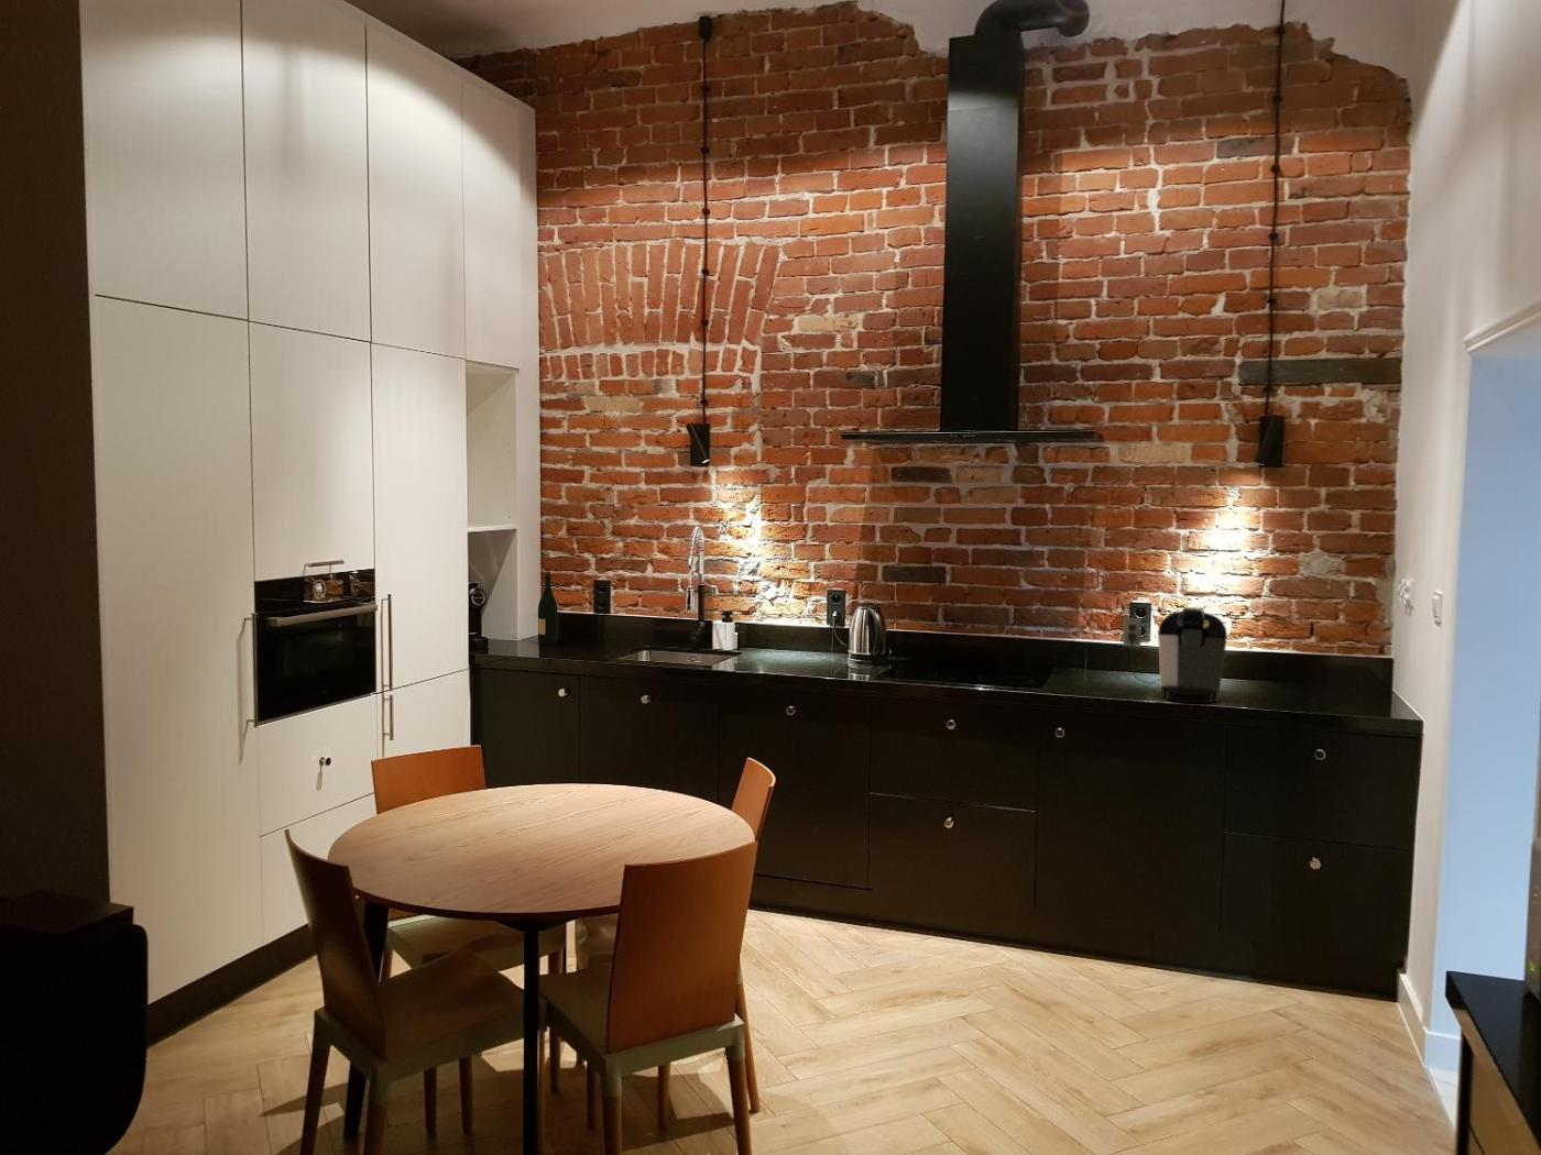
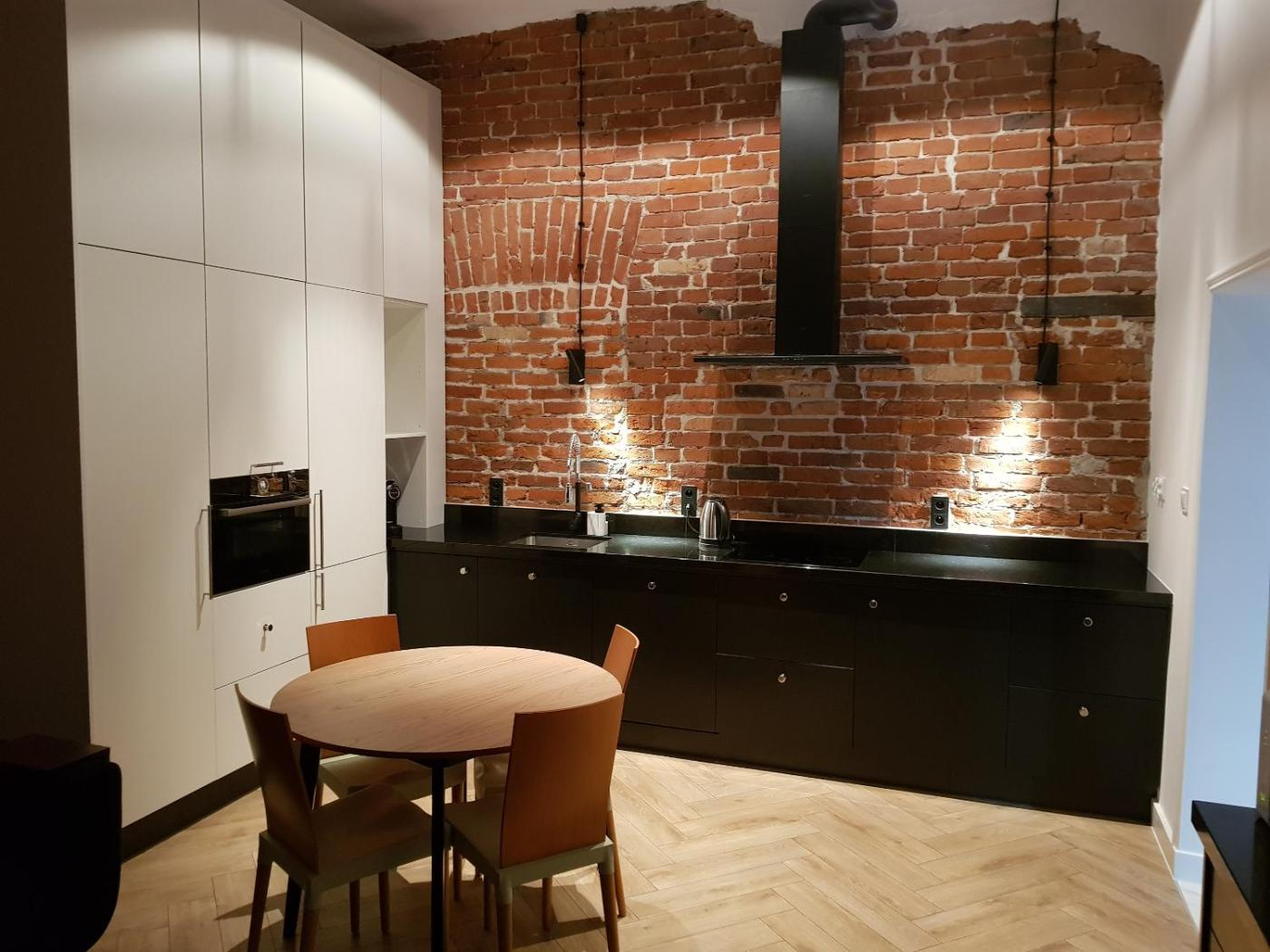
- wine bottle [538,571,558,645]
- coffee maker [1121,607,1228,704]
